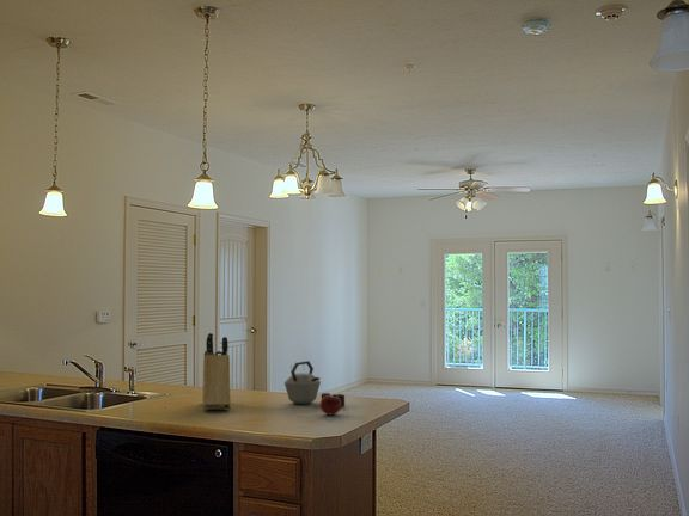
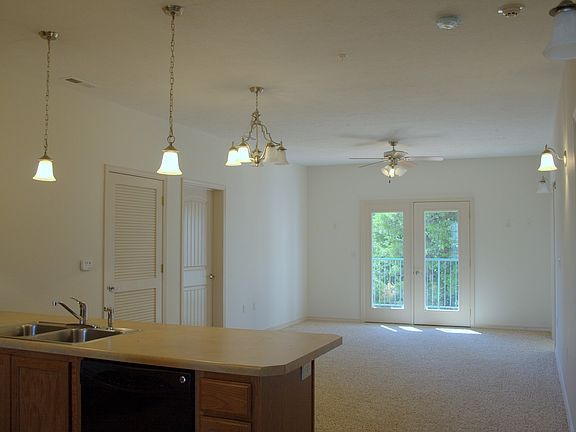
- kettle [283,360,346,407]
- knife block [201,332,232,411]
- fruit [319,393,342,416]
